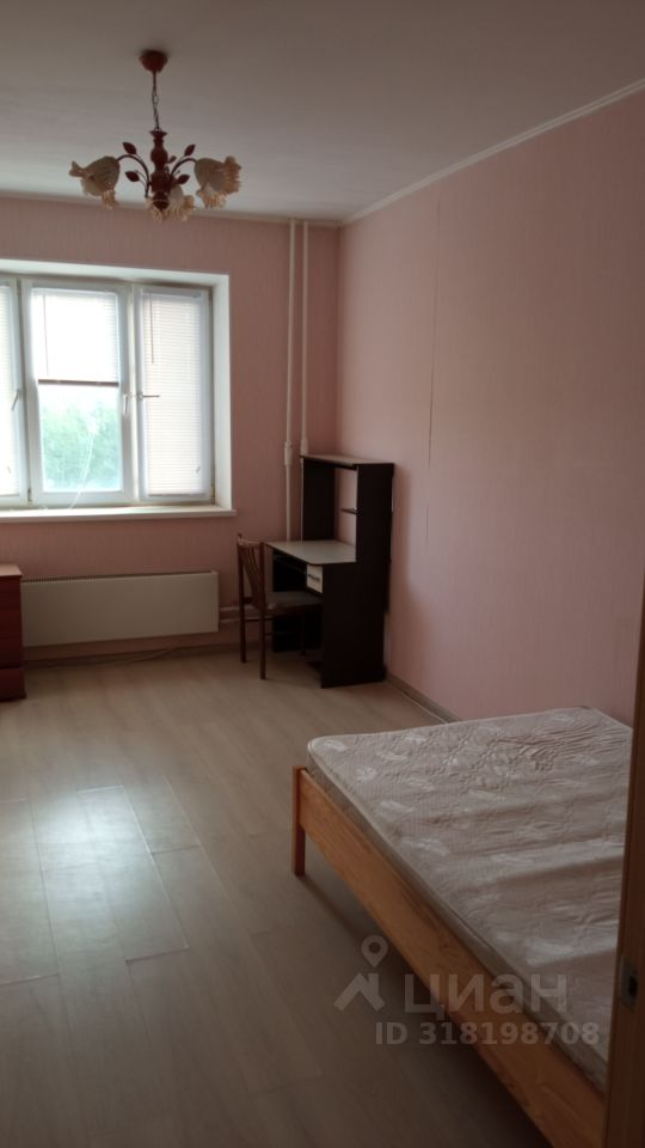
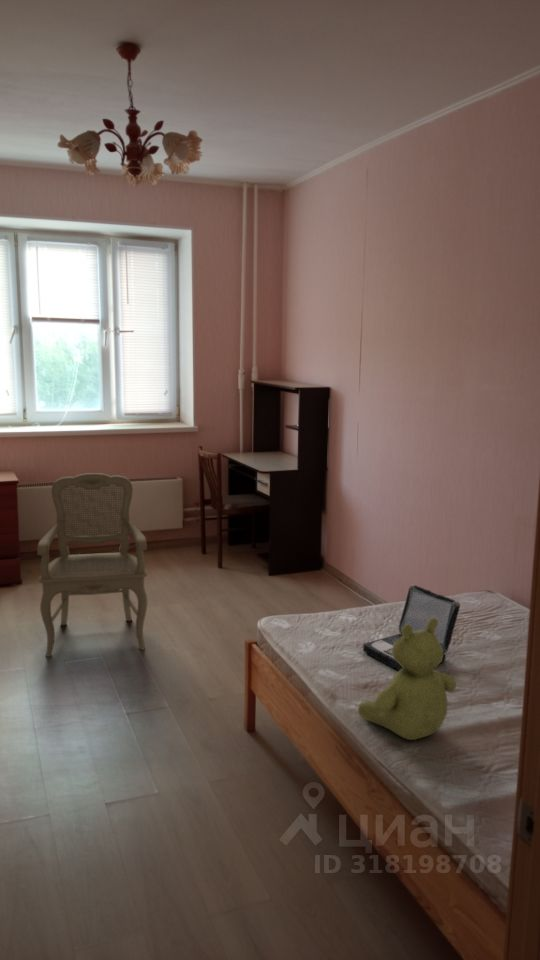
+ stuffed bear [357,618,457,741]
+ laptop [362,584,461,671]
+ armchair [36,472,149,658]
